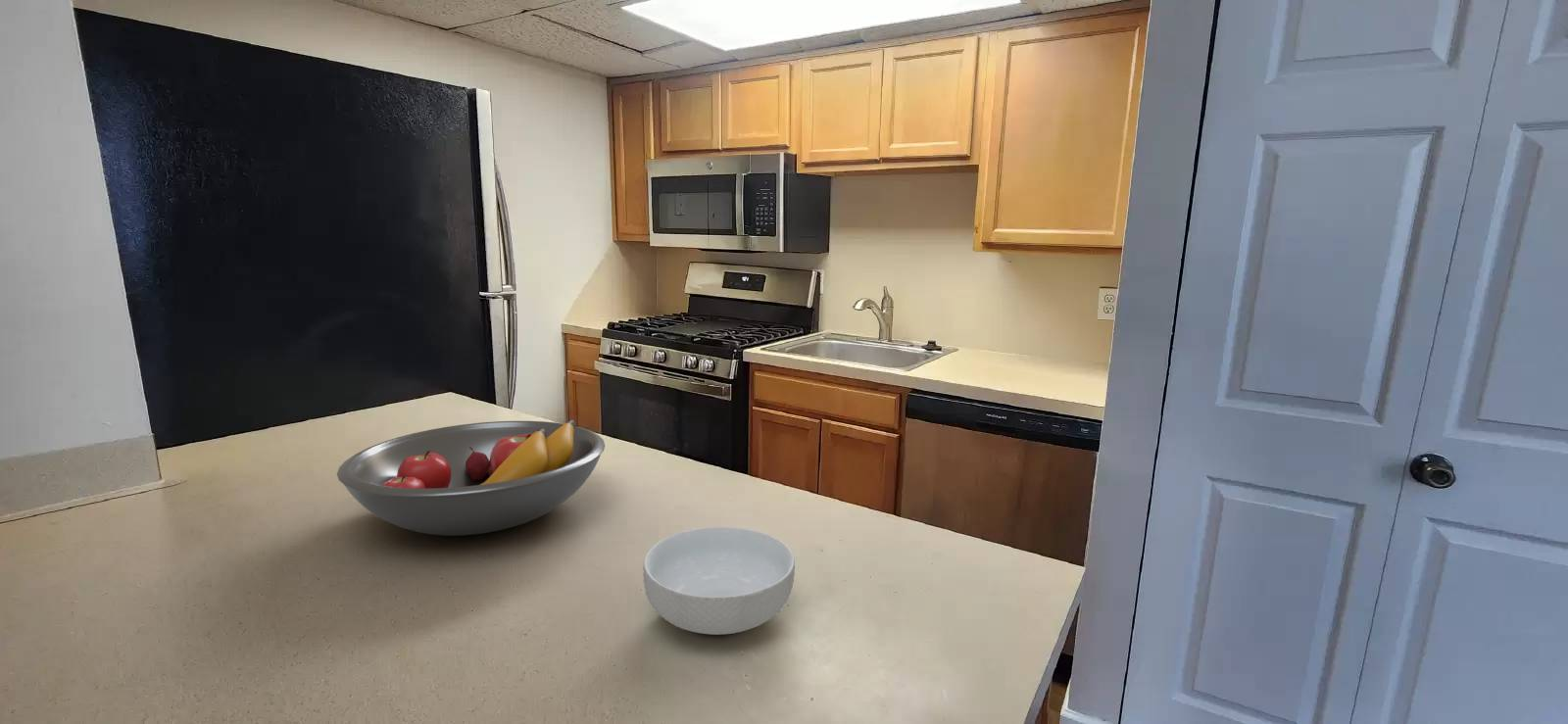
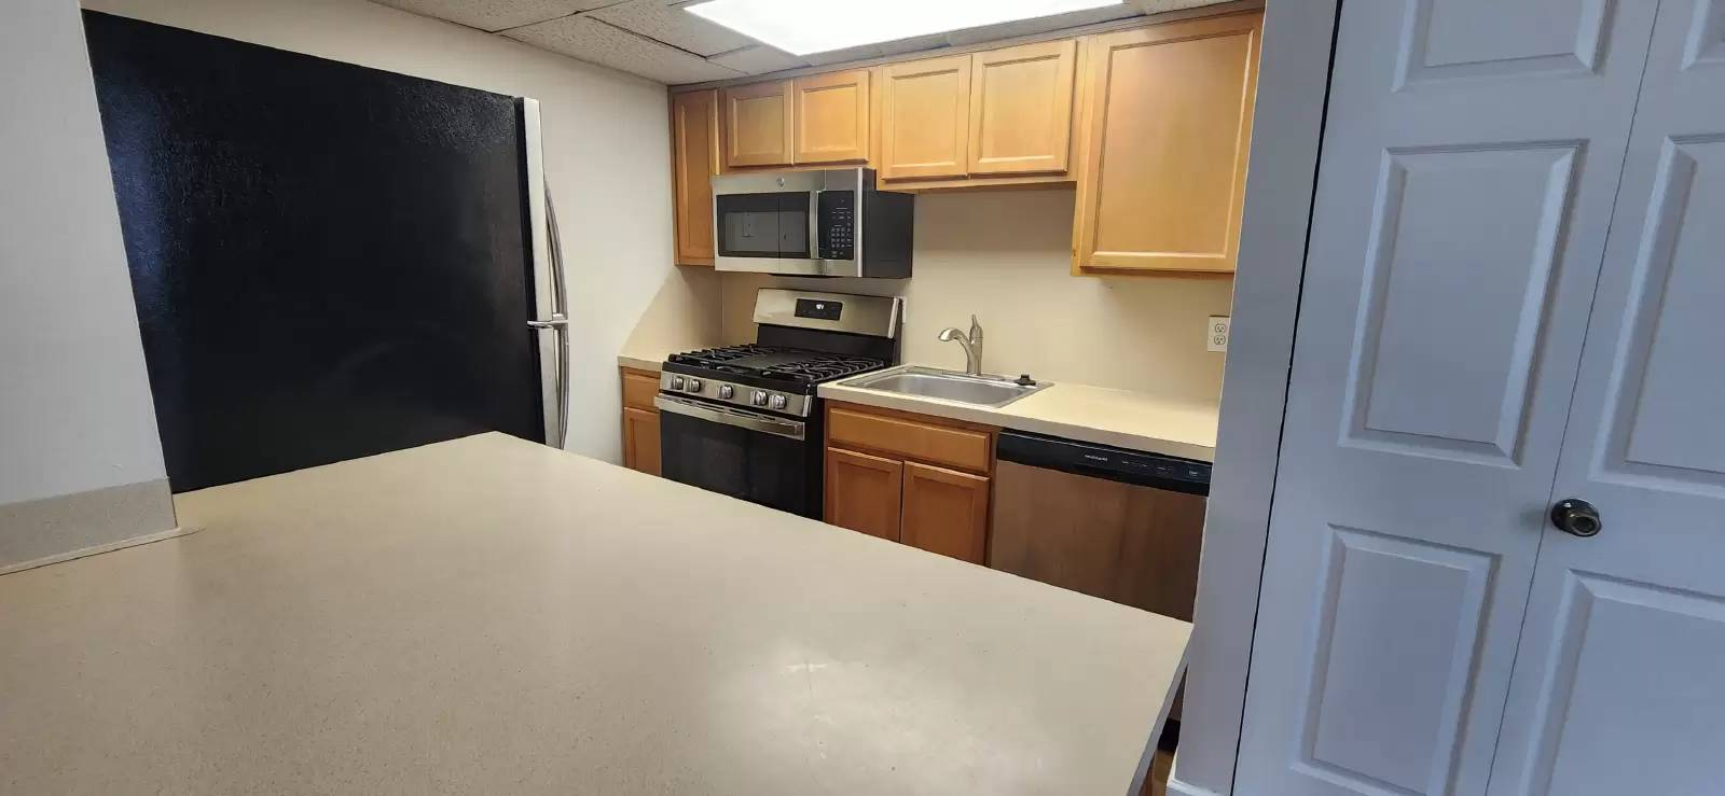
- cereal bowl [642,526,796,636]
- fruit bowl [336,419,606,537]
